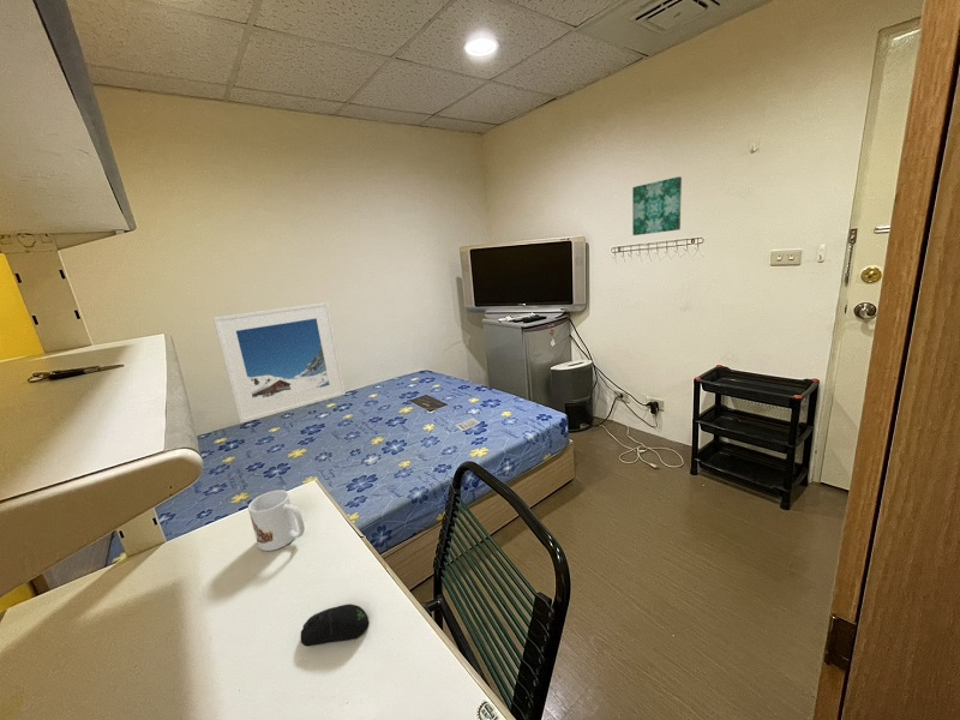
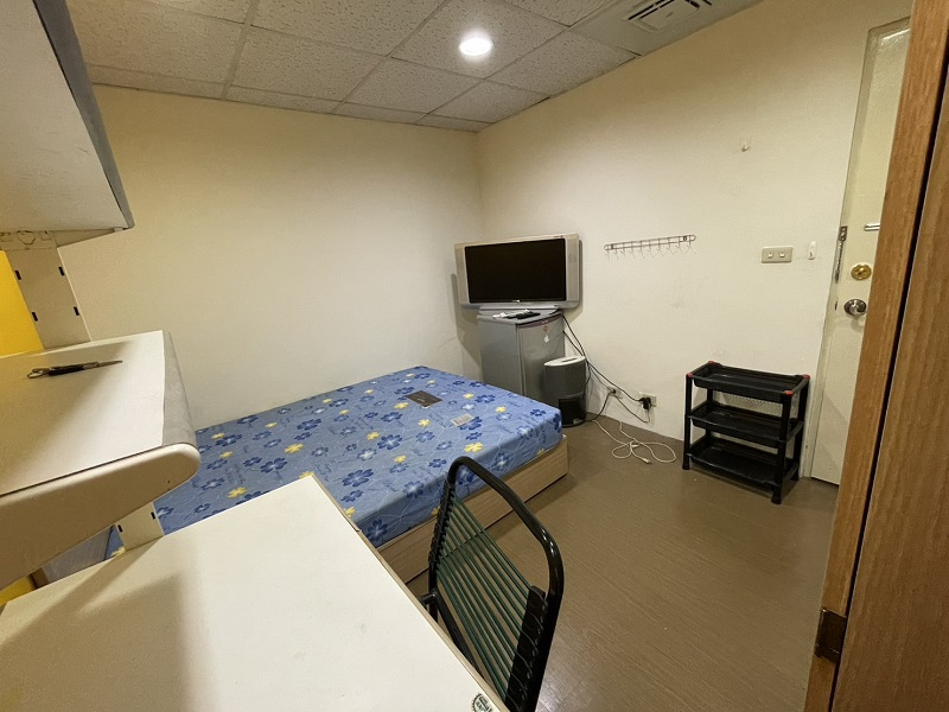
- wall art [631,175,683,236]
- computer mouse [300,602,370,648]
- mug [247,490,306,552]
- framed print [212,301,347,424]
